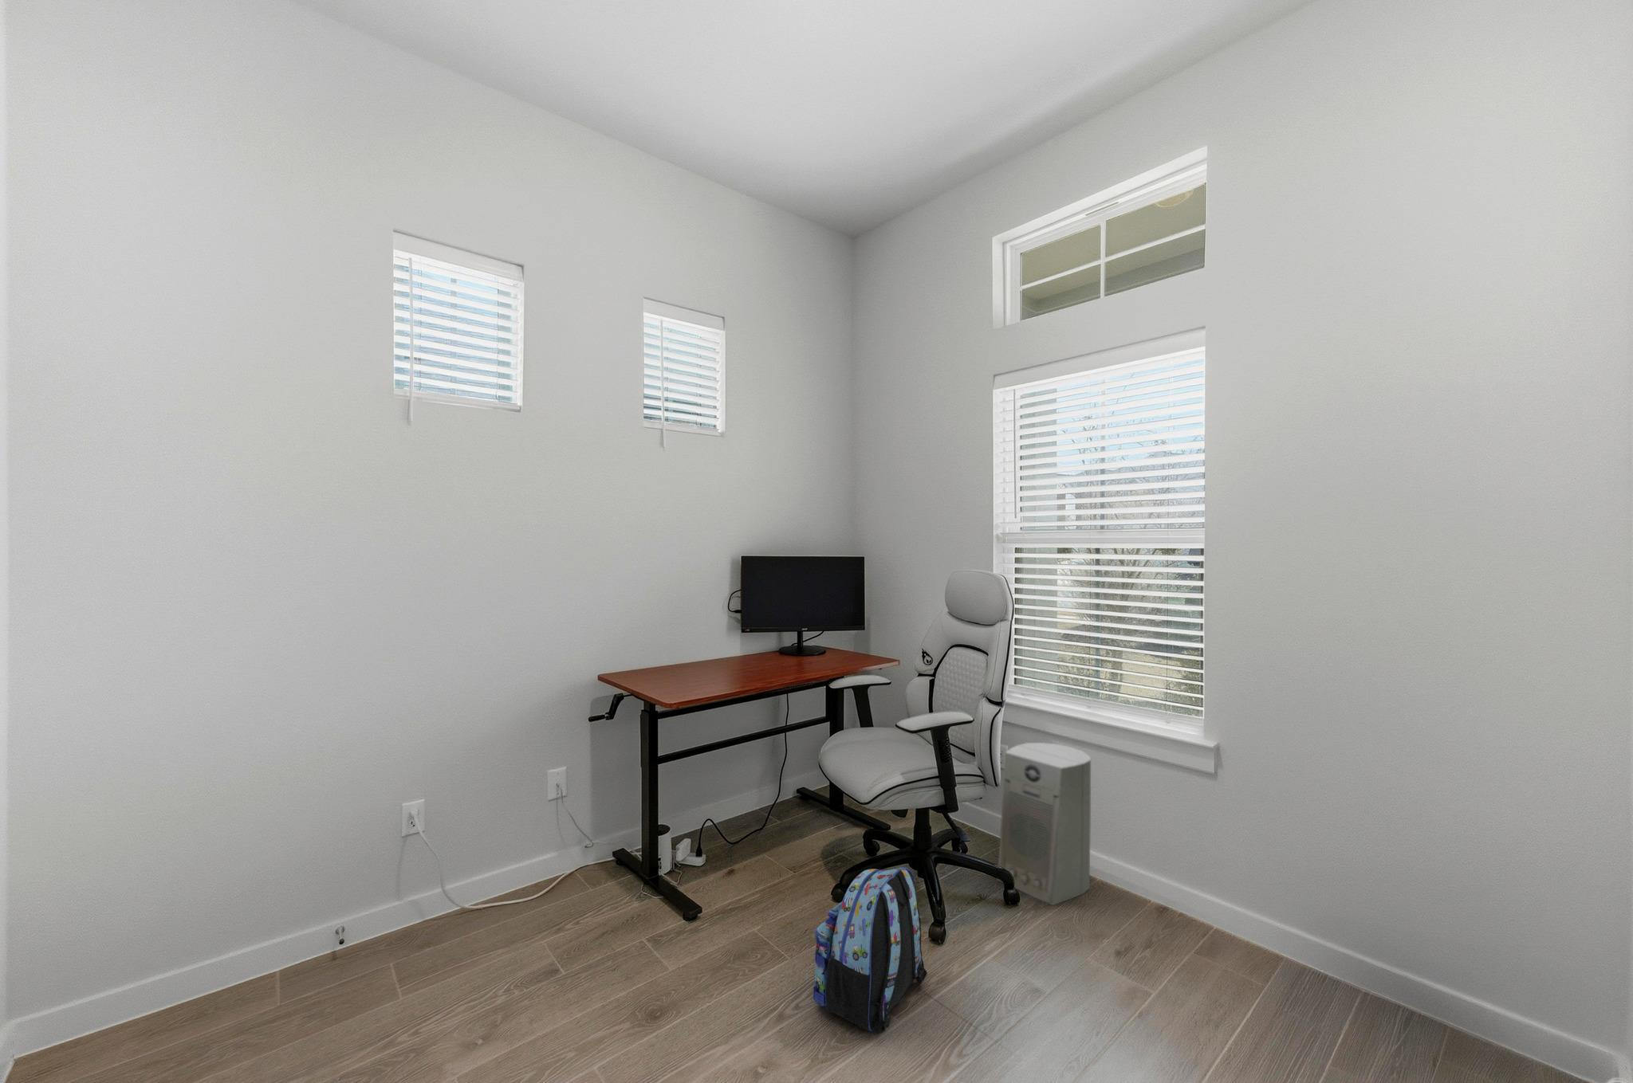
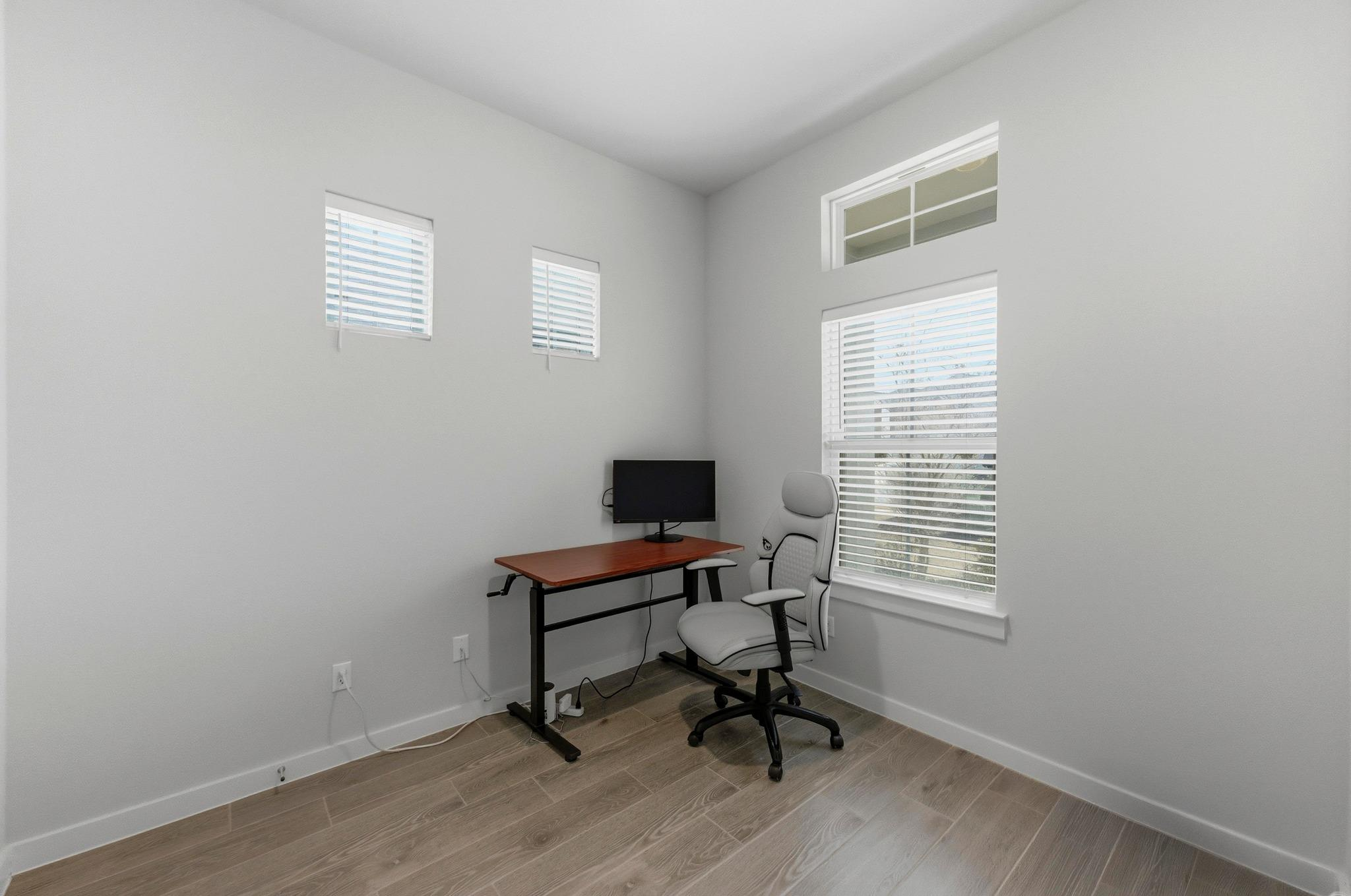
- backpack [812,867,928,1035]
- fan [997,742,1091,907]
